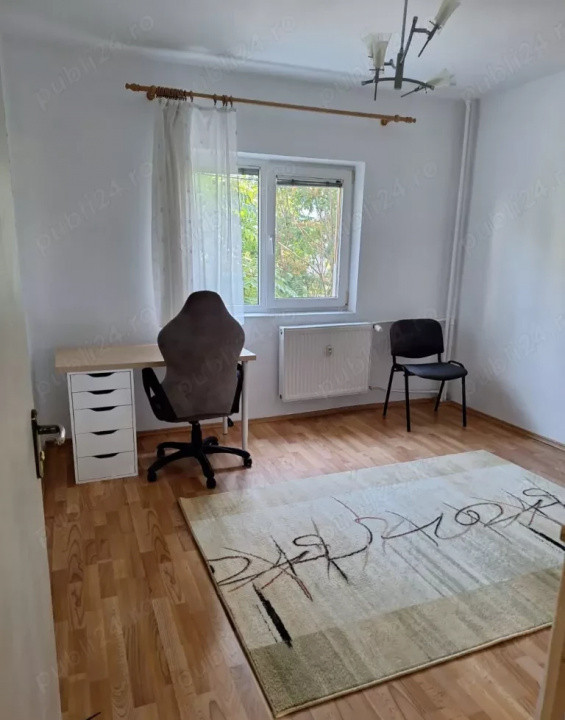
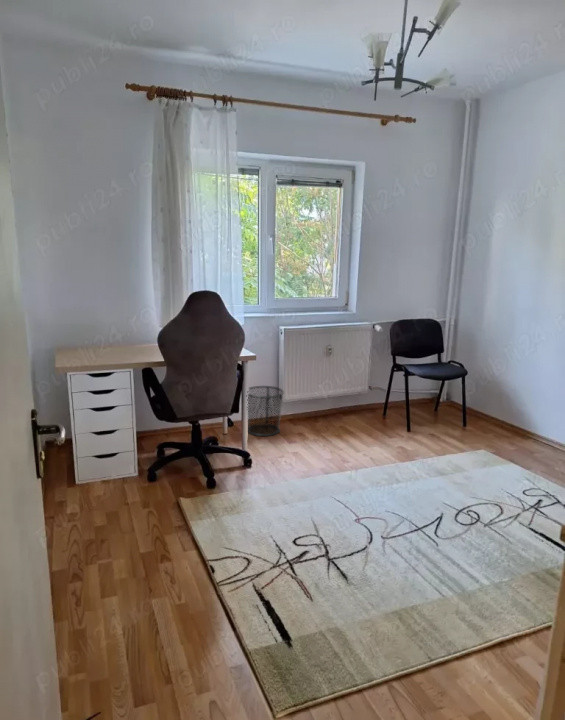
+ waste bin [247,385,285,437]
